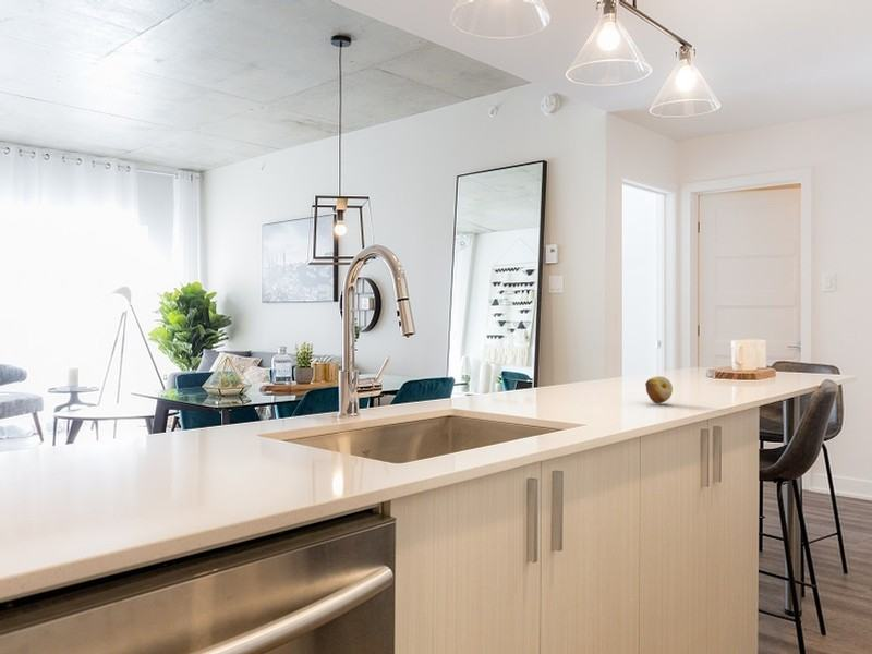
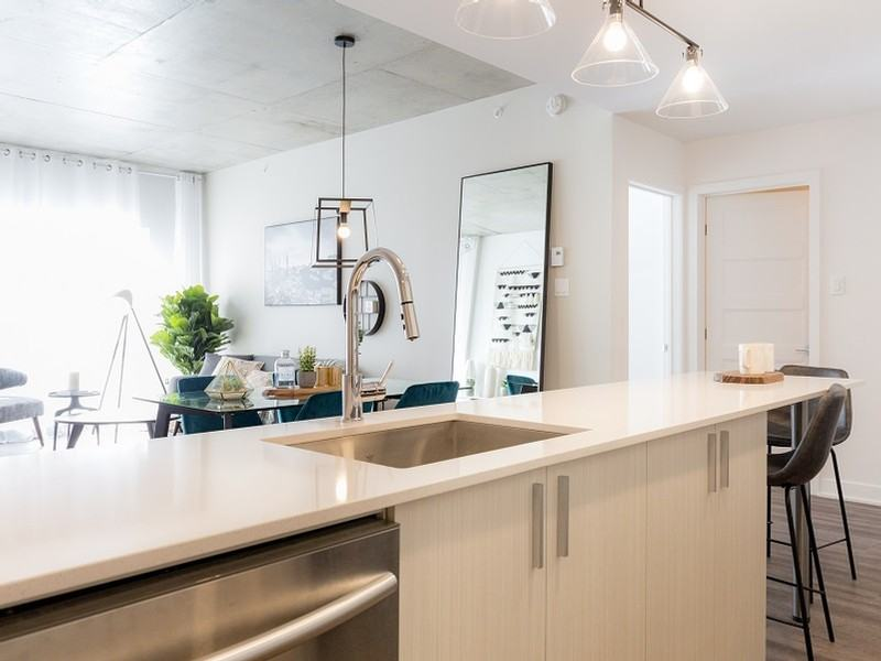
- fruit [644,375,674,404]
